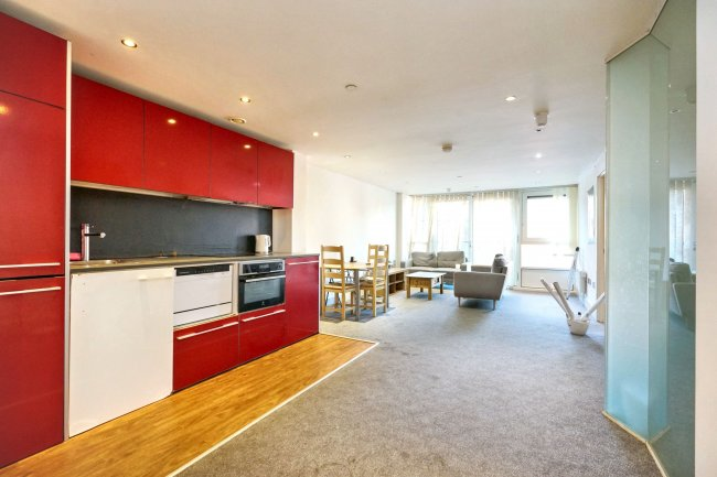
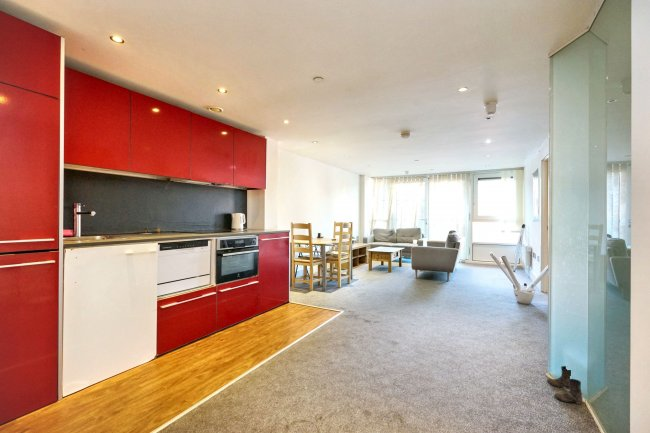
+ boots [546,365,583,405]
